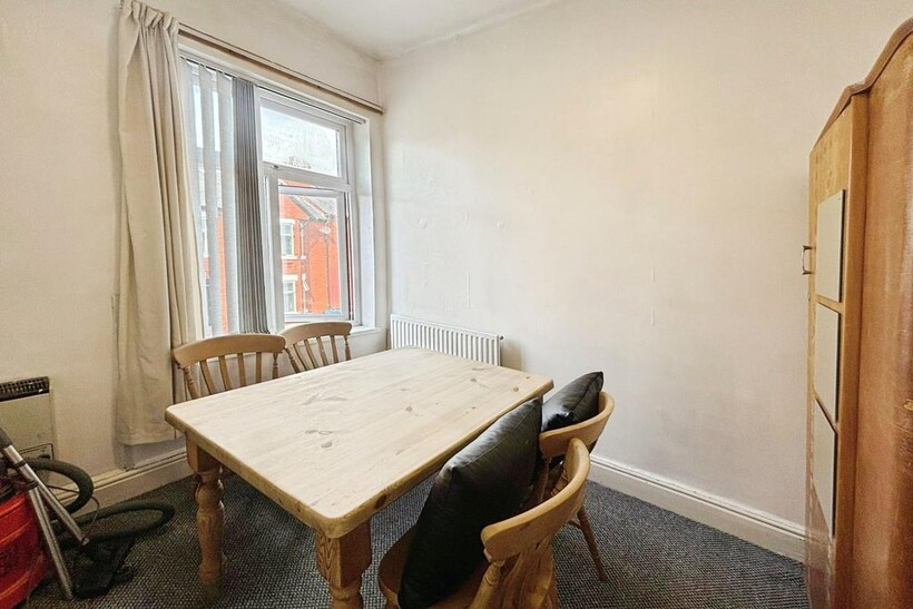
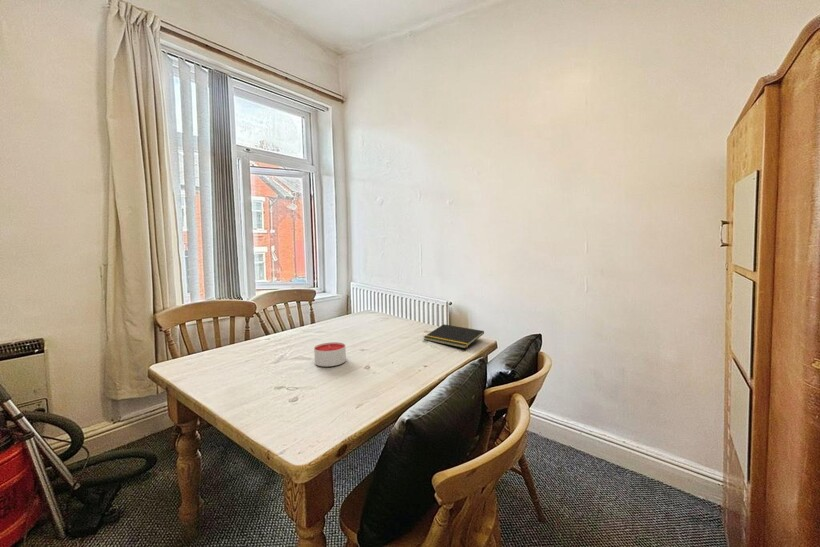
+ candle [313,341,347,367]
+ notepad [423,323,485,349]
